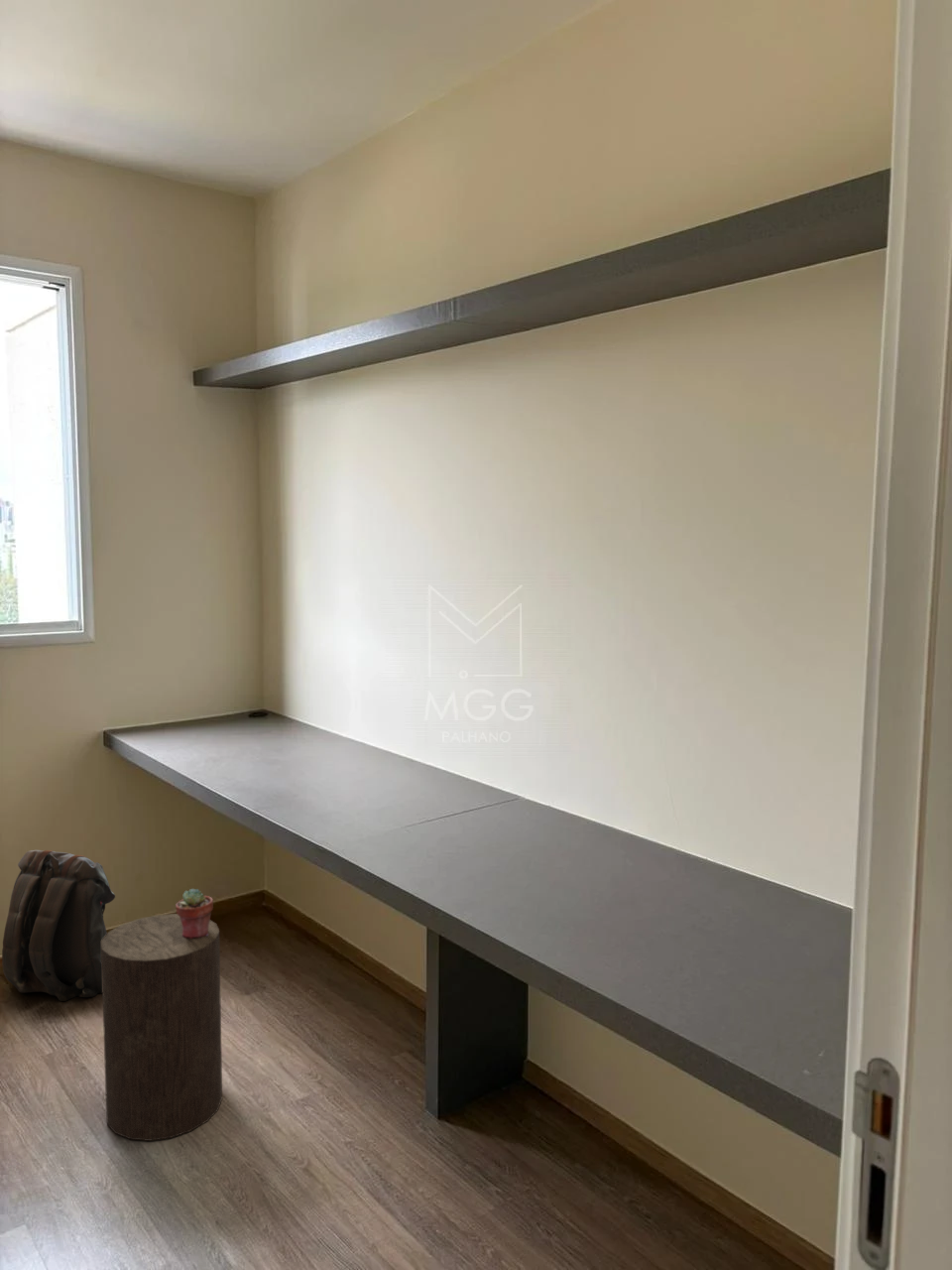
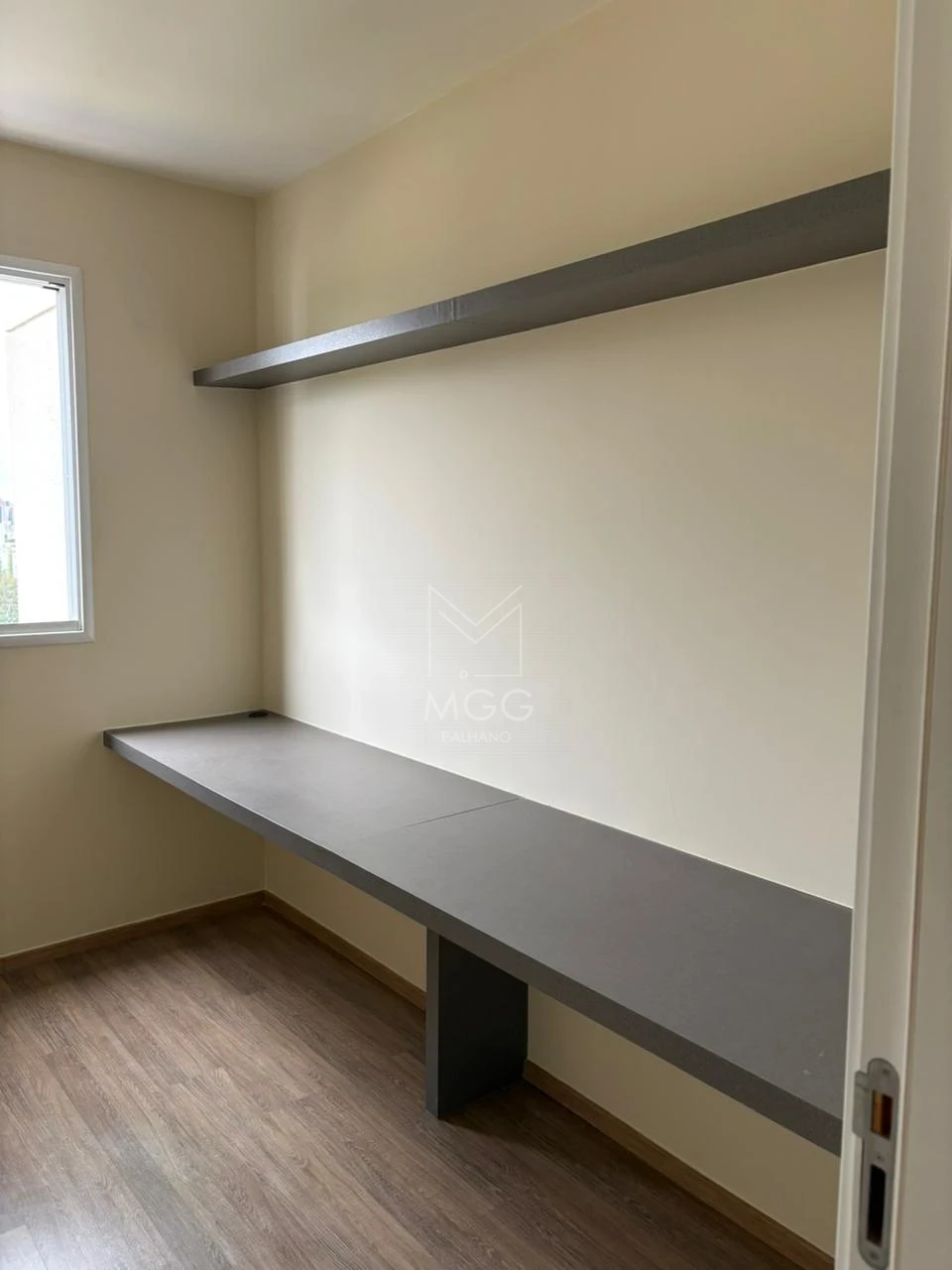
- backpack [1,849,116,1002]
- stool [101,913,223,1142]
- potted succulent [175,888,214,939]
